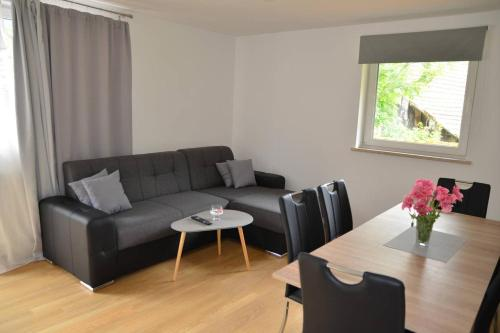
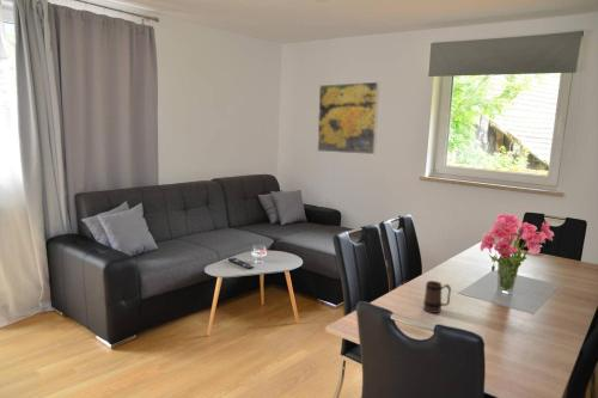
+ mug [422,280,452,314]
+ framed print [316,80,380,155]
